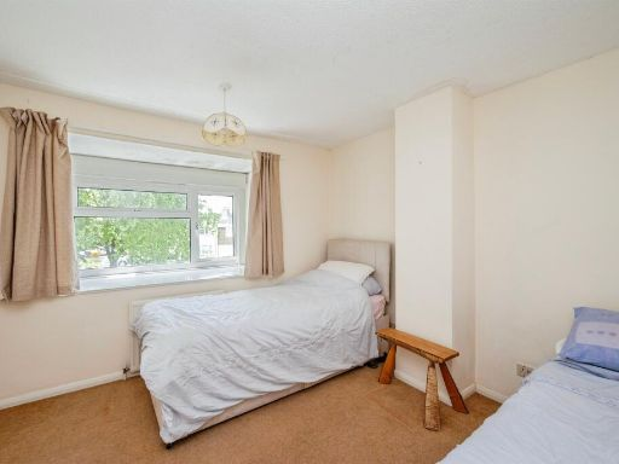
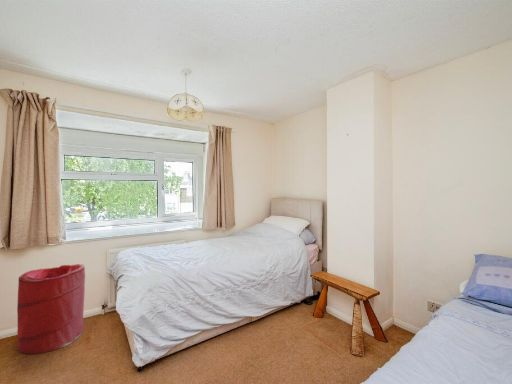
+ laundry hamper [16,263,86,355]
